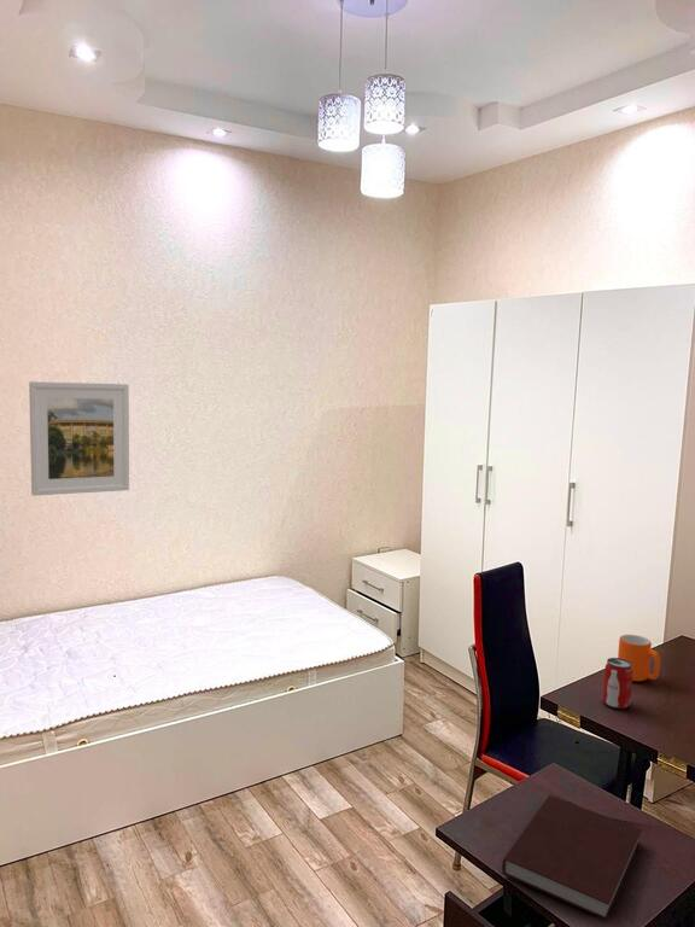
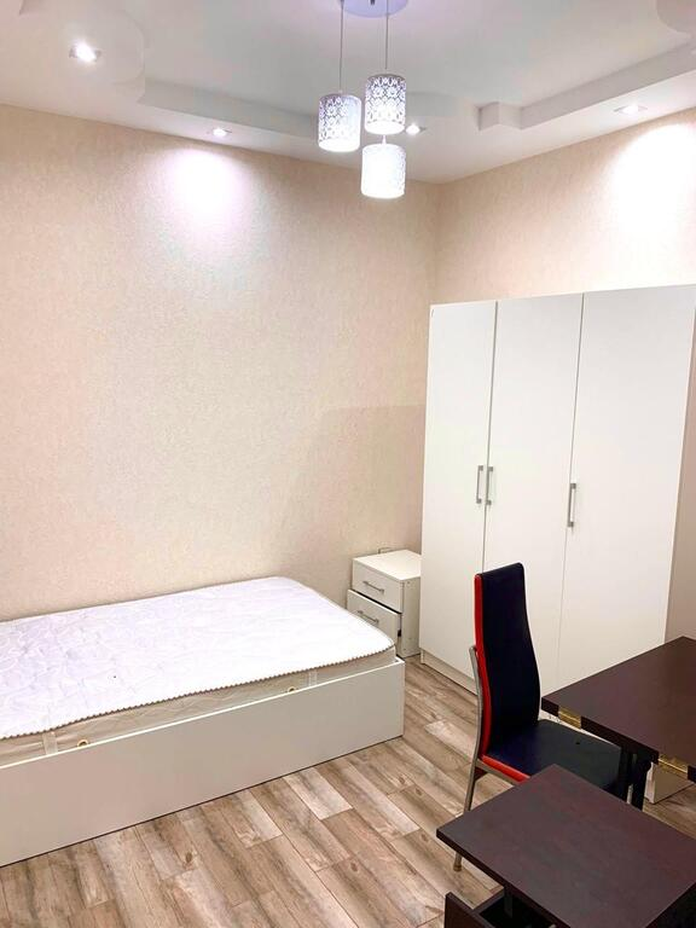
- beverage can [601,657,633,710]
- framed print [28,380,130,497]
- notebook [501,794,643,922]
- mug [617,634,661,682]
